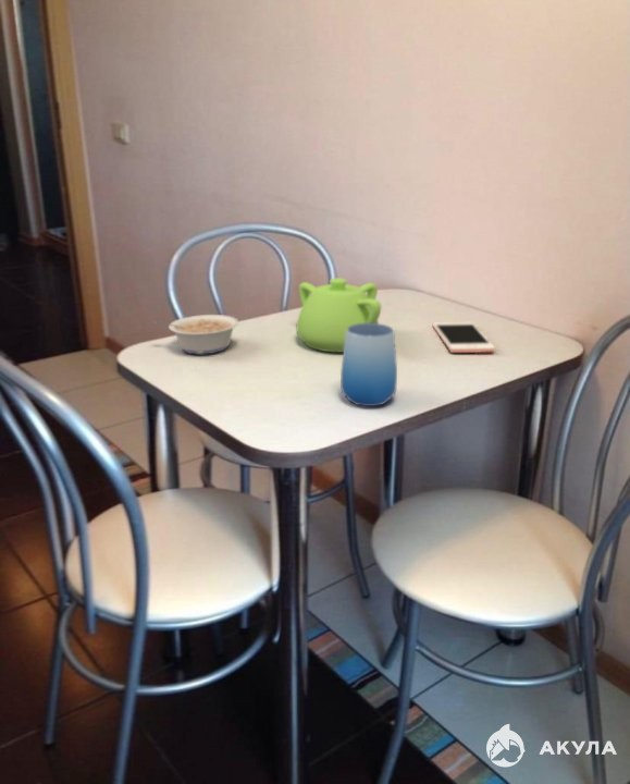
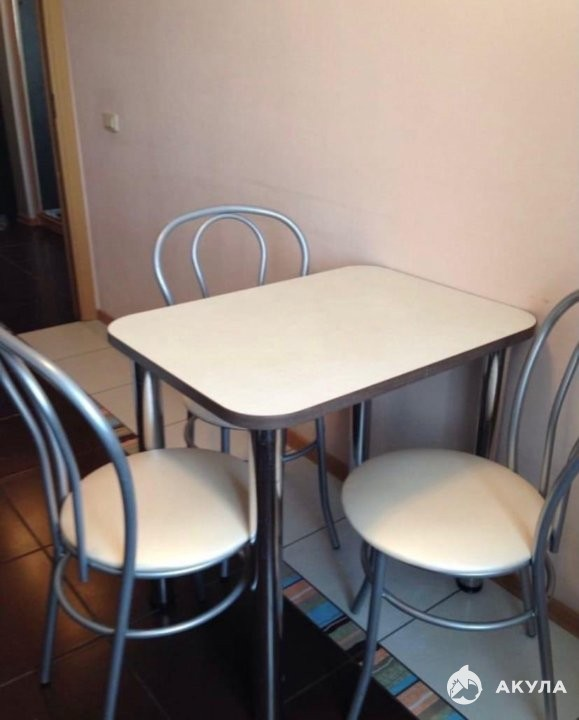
- legume [152,314,239,355]
- cup [339,322,398,407]
- teapot [296,277,382,353]
- cell phone [432,321,496,354]
